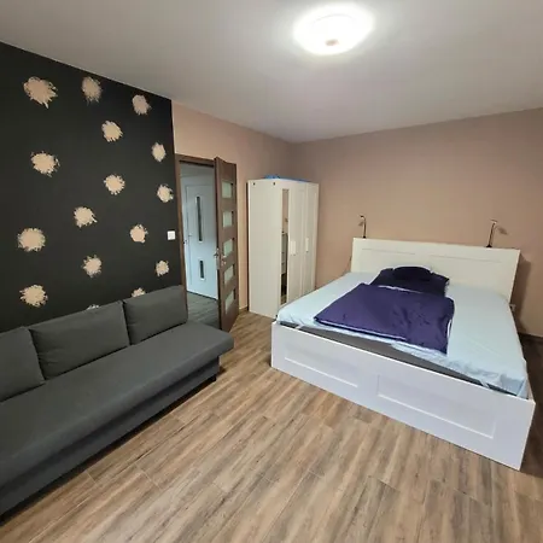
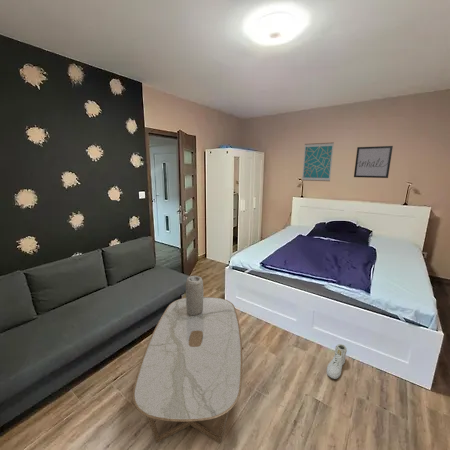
+ coffee table [131,296,243,445]
+ wall art [353,145,394,179]
+ sneaker [326,343,348,380]
+ vase [185,275,204,315]
+ wall art [301,141,335,182]
